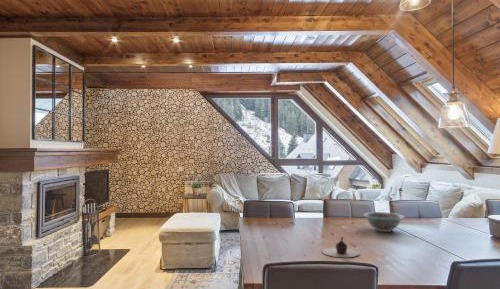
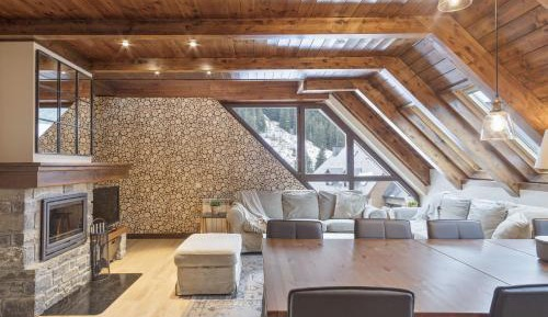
- decorative bowl [362,211,406,233]
- teapot [321,236,360,258]
